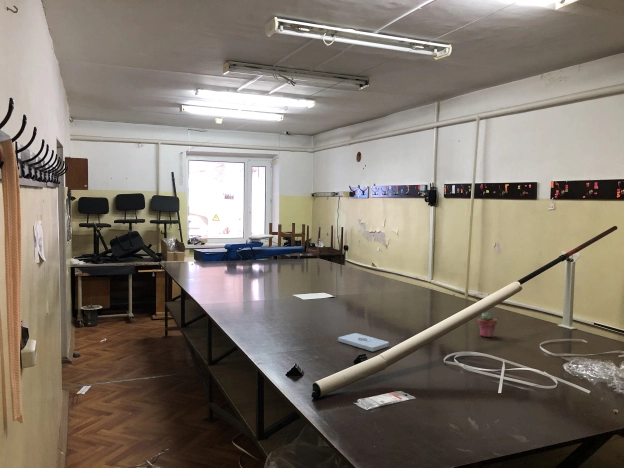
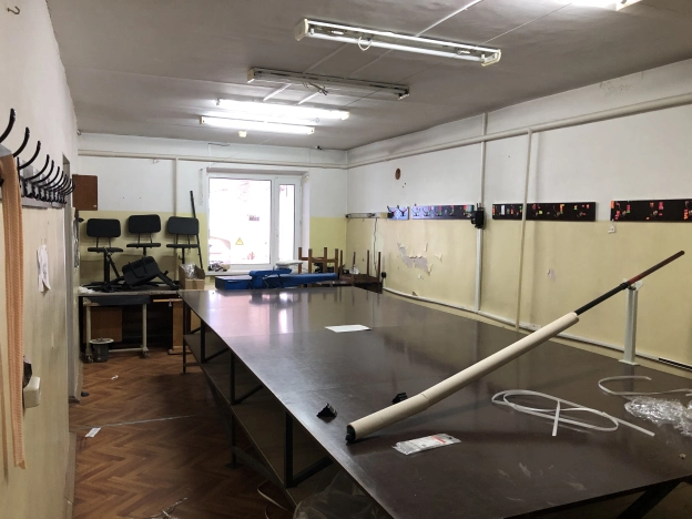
- notepad [337,332,390,352]
- potted succulent [477,311,498,338]
